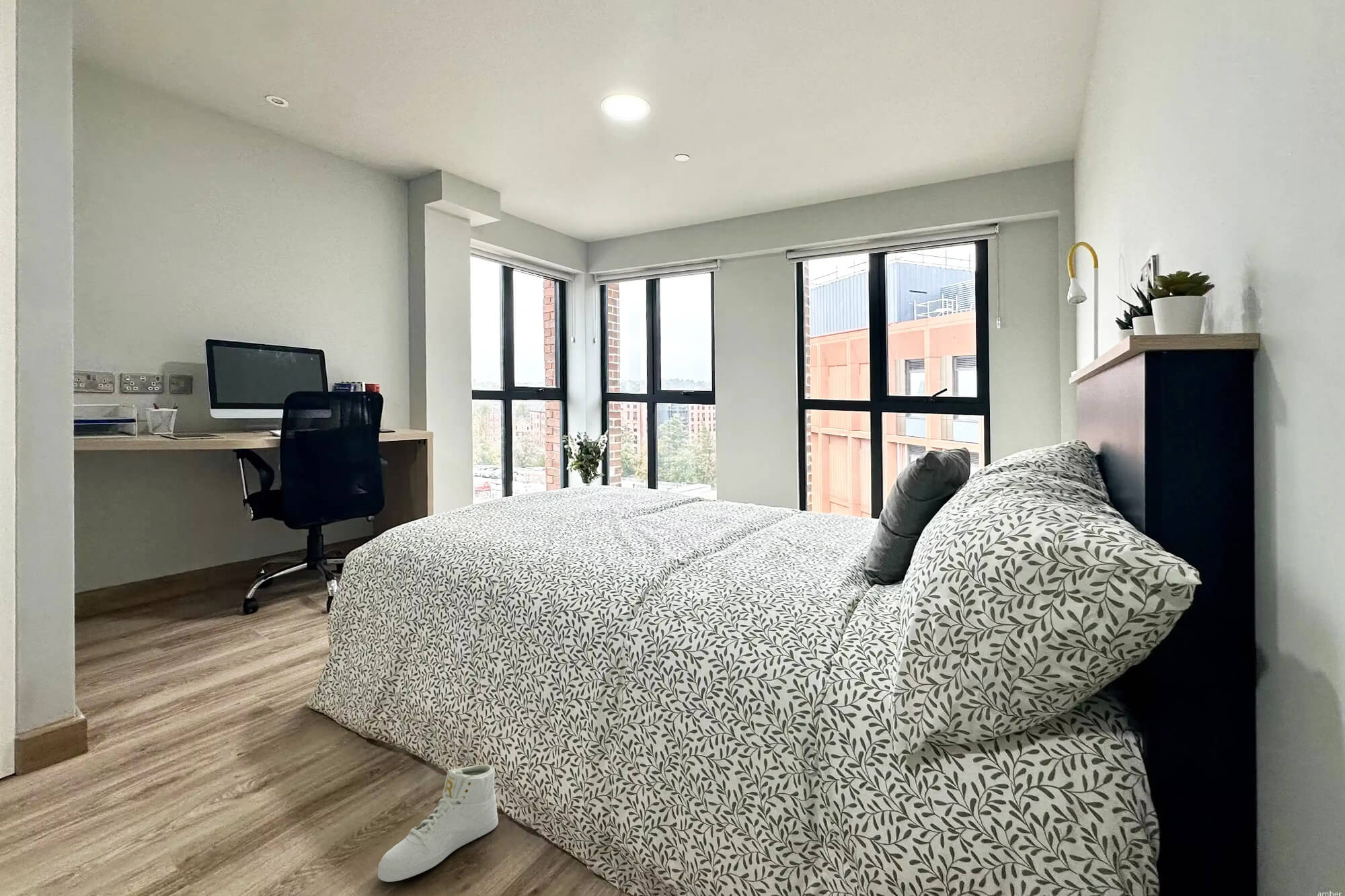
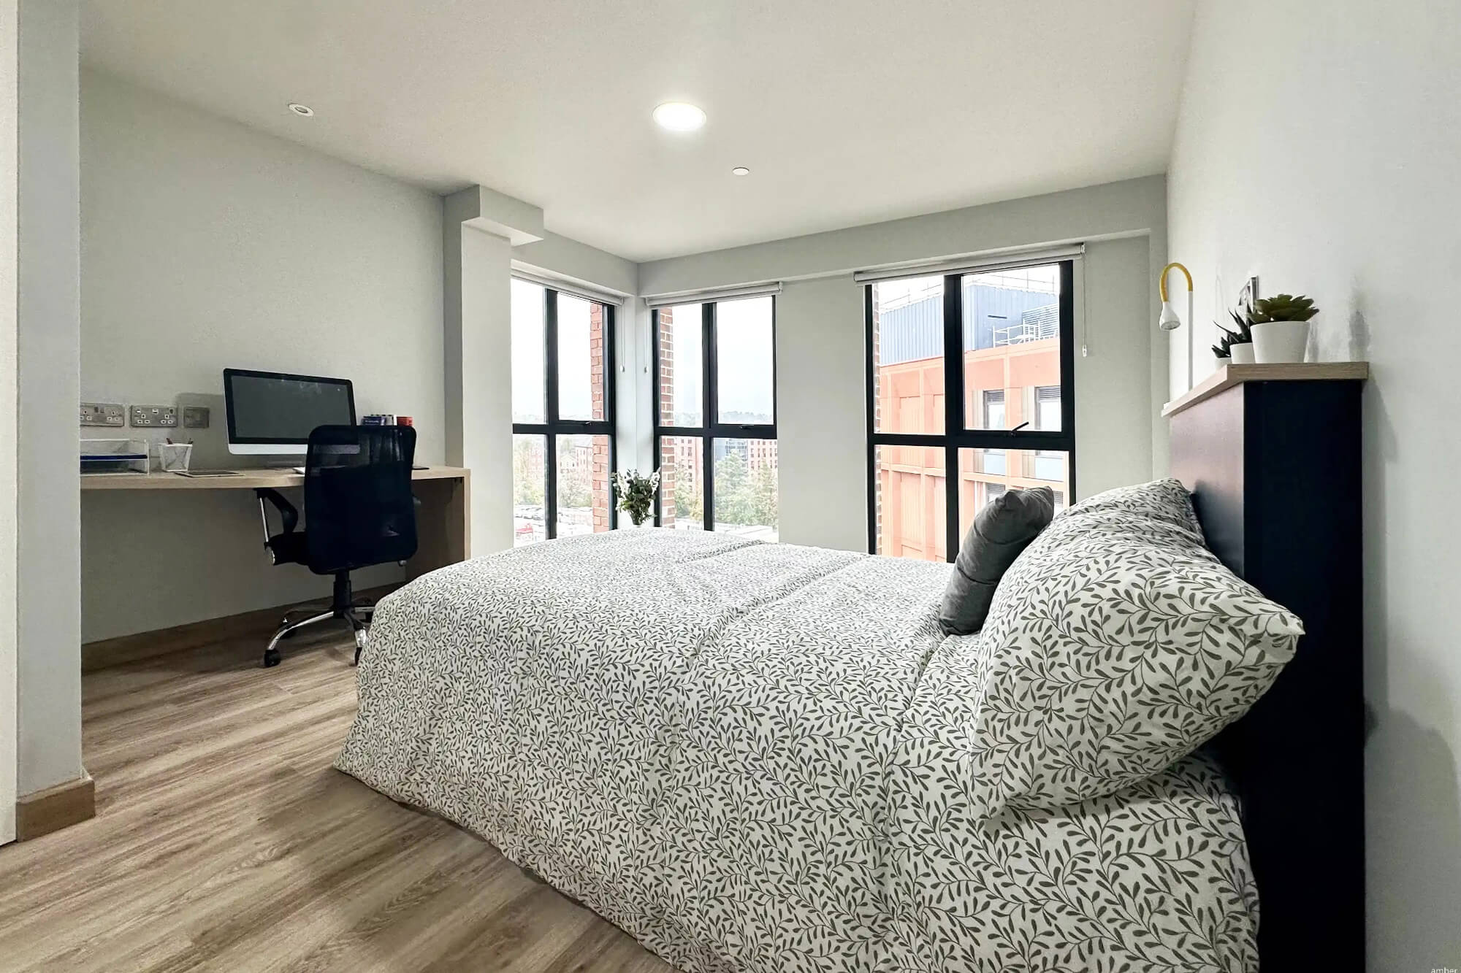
- sneaker [377,764,499,883]
